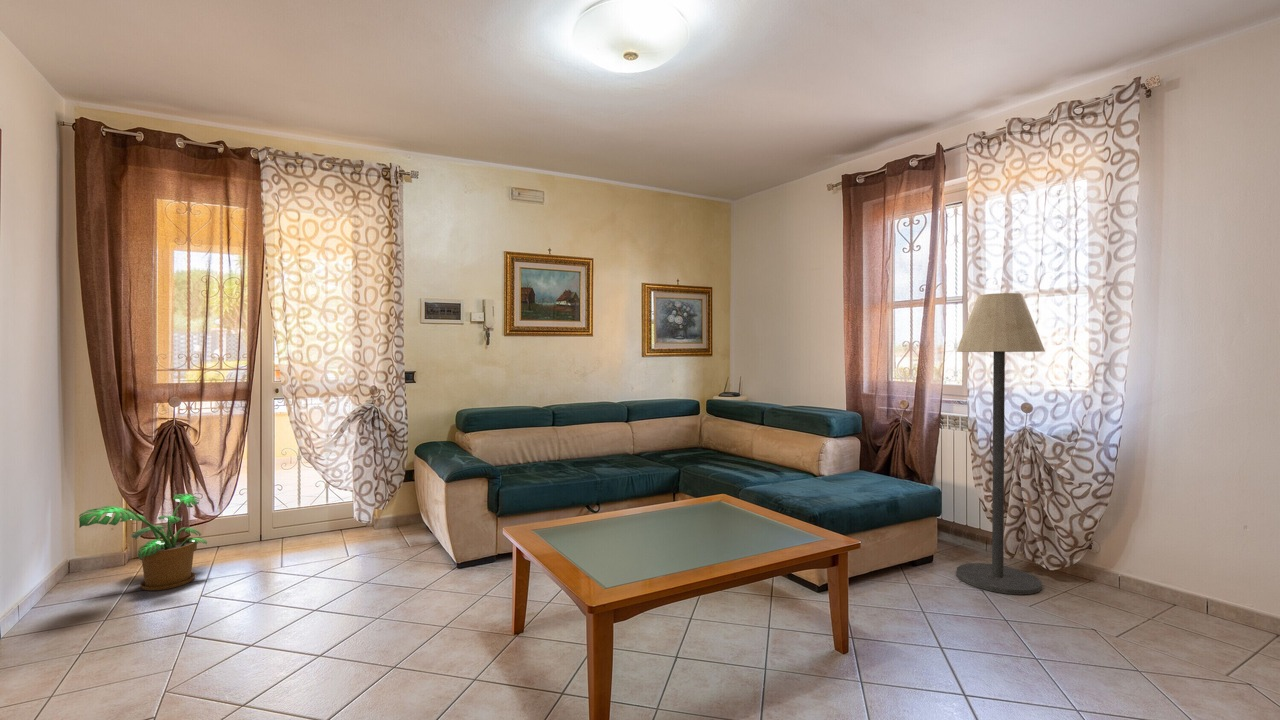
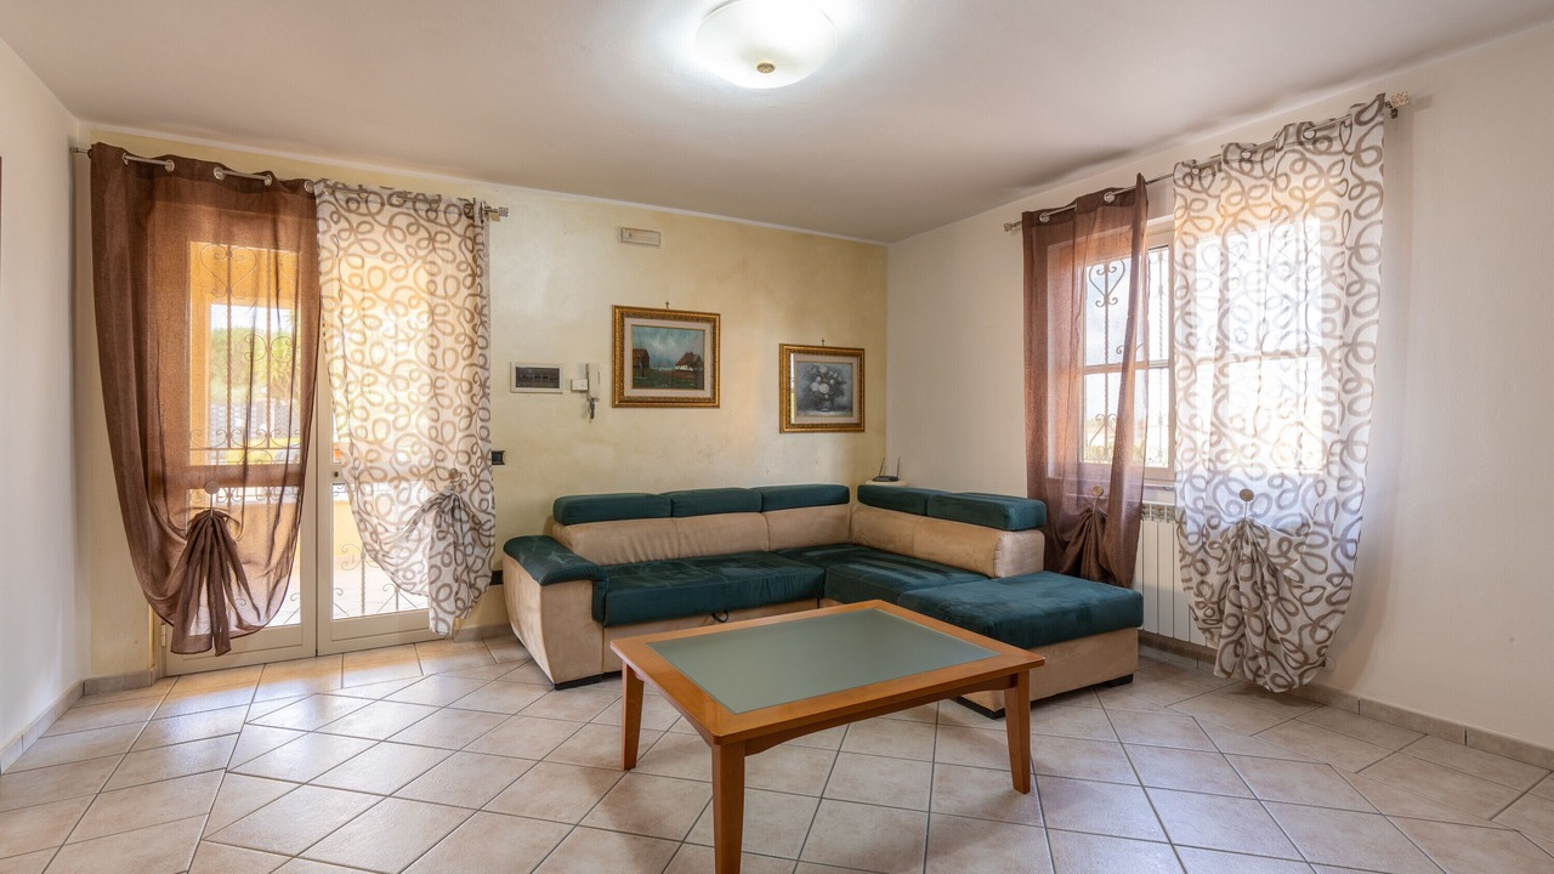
- floor lamp [956,292,1046,596]
- potted plant [78,493,208,592]
